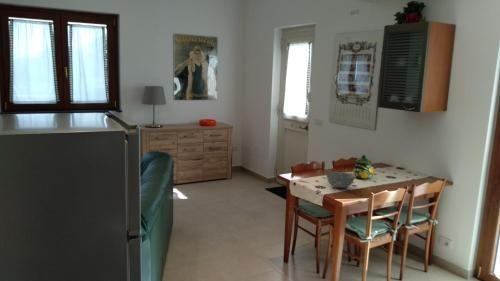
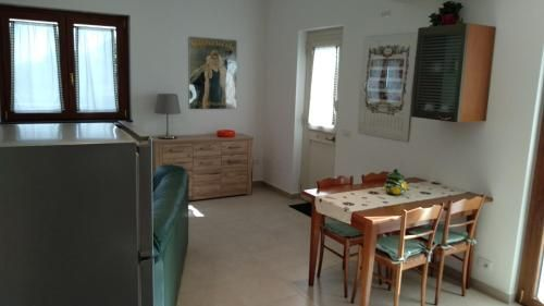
- bowl [325,171,357,189]
